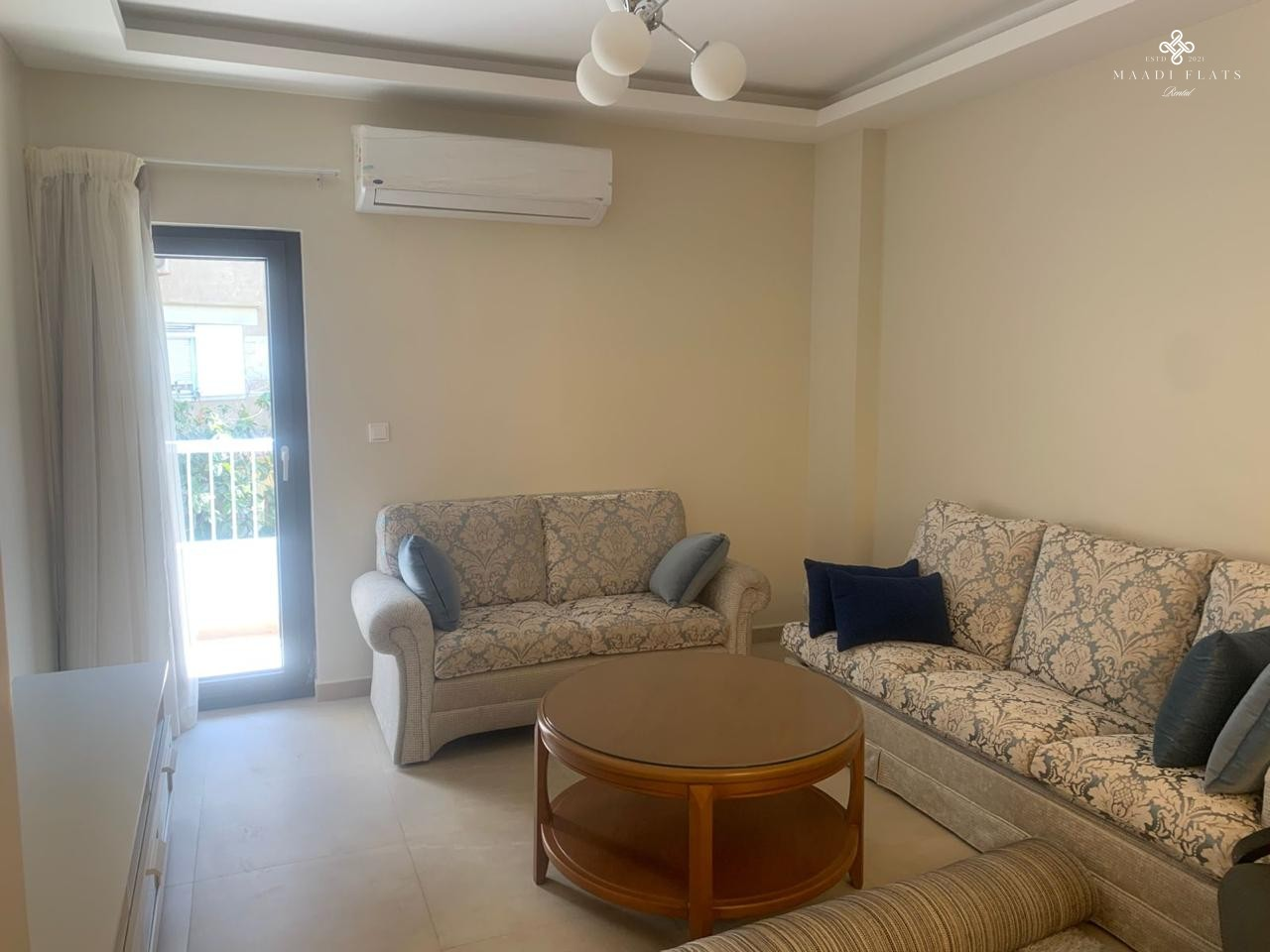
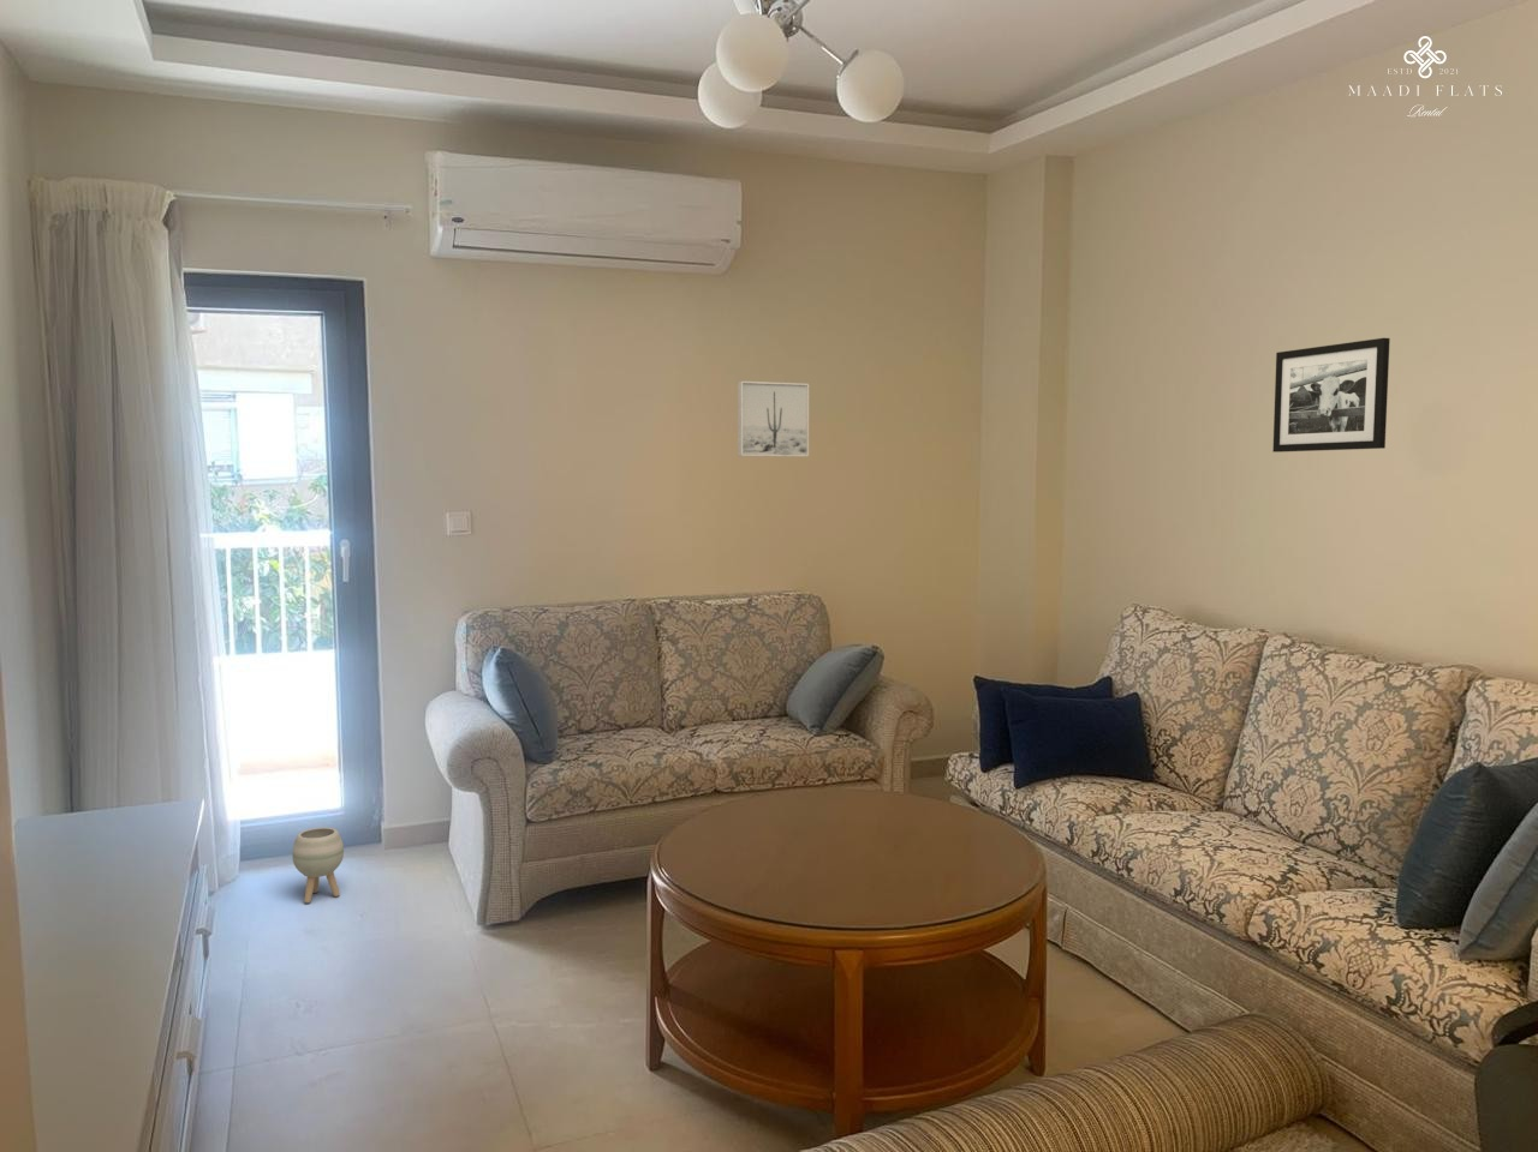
+ planter [291,826,345,905]
+ wall art [736,380,810,459]
+ picture frame [1272,338,1391,454]
